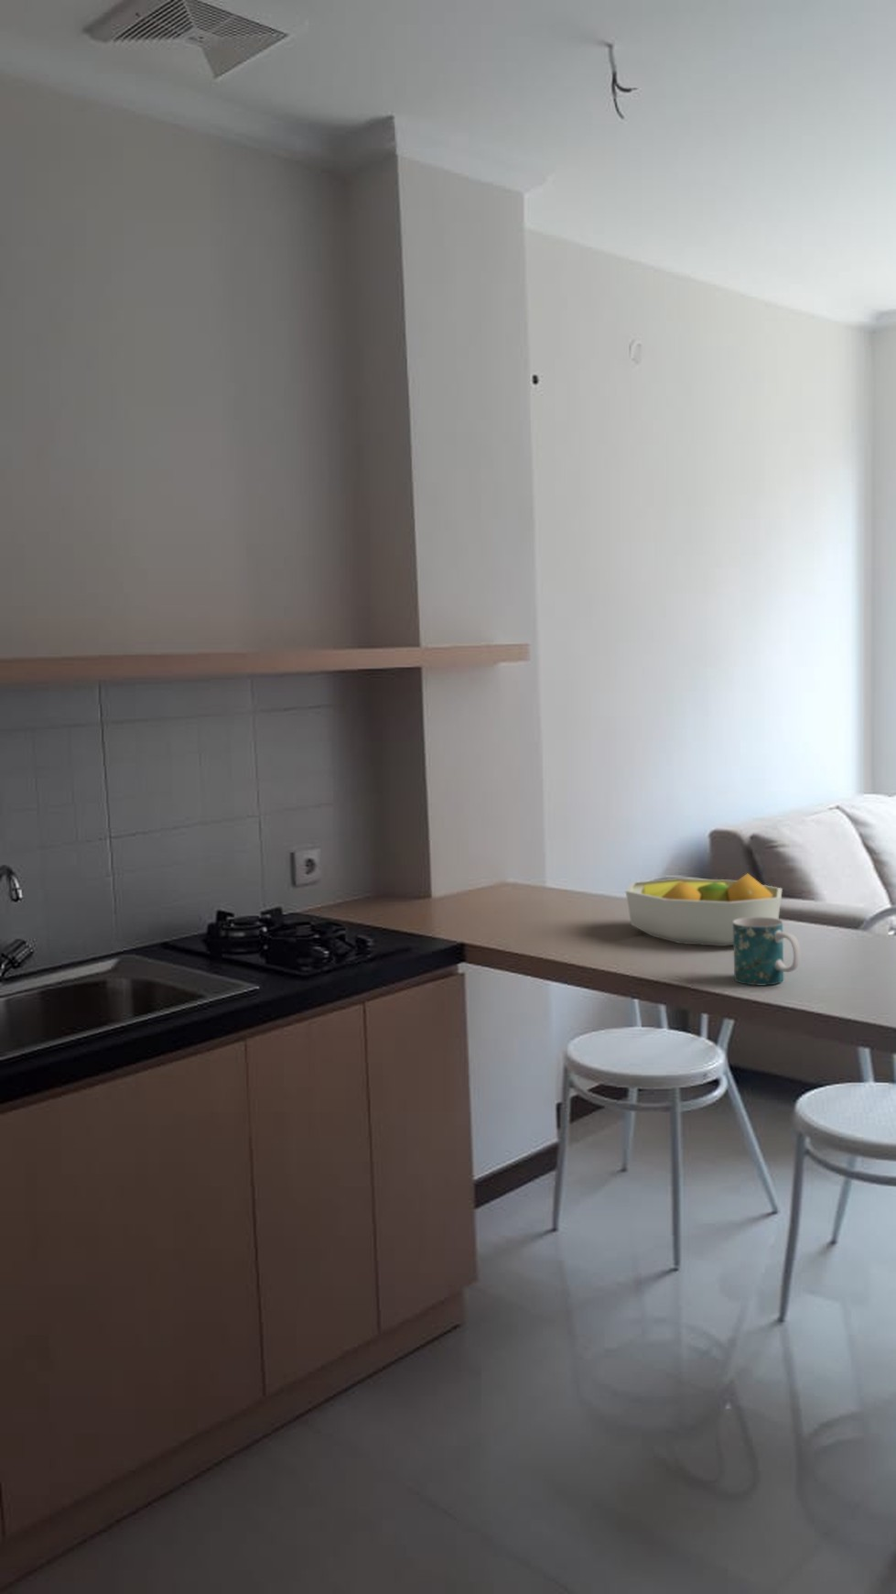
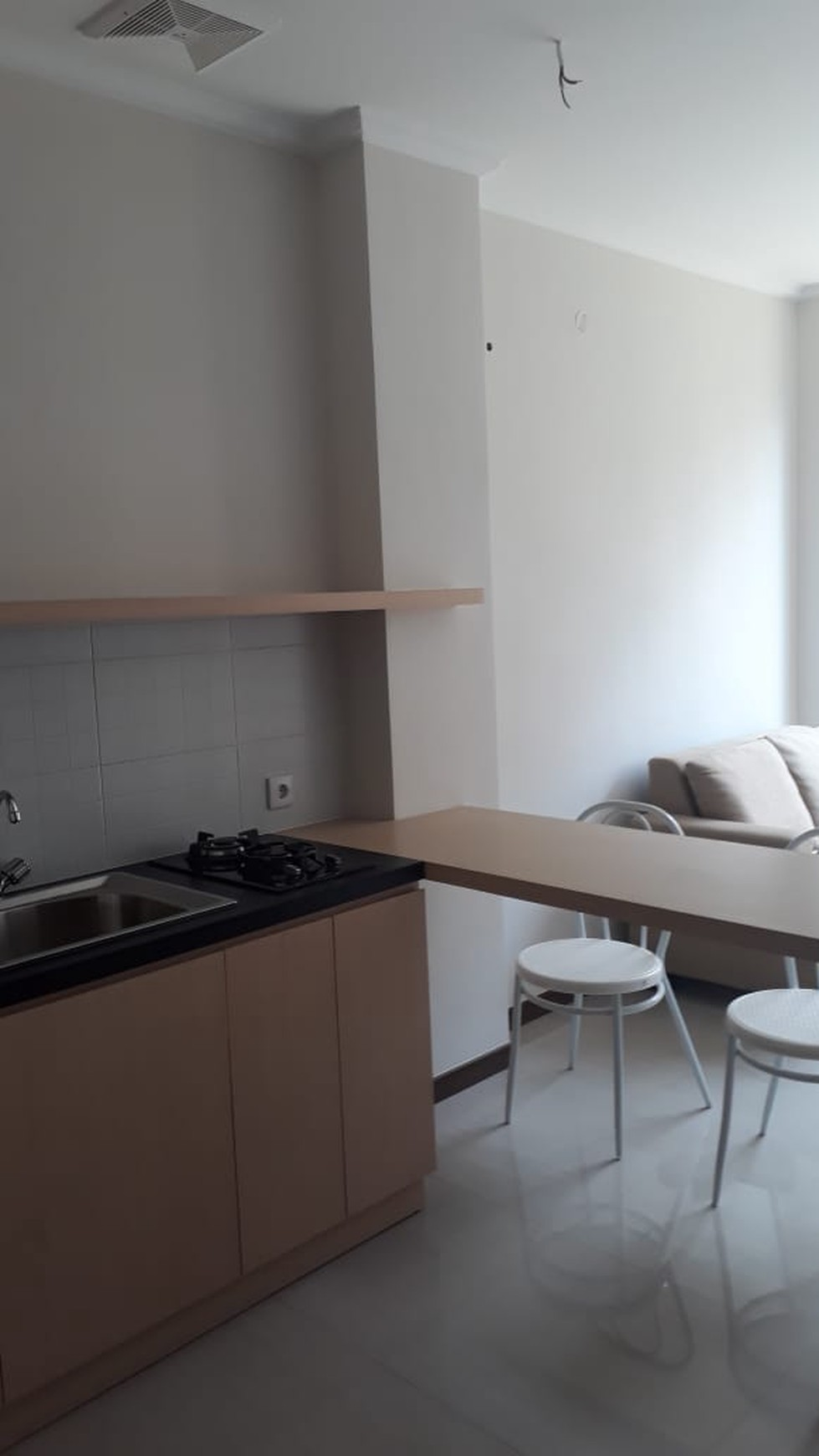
- mug [733,917,801,985]
- fruit bowl [625,873,783,947]
